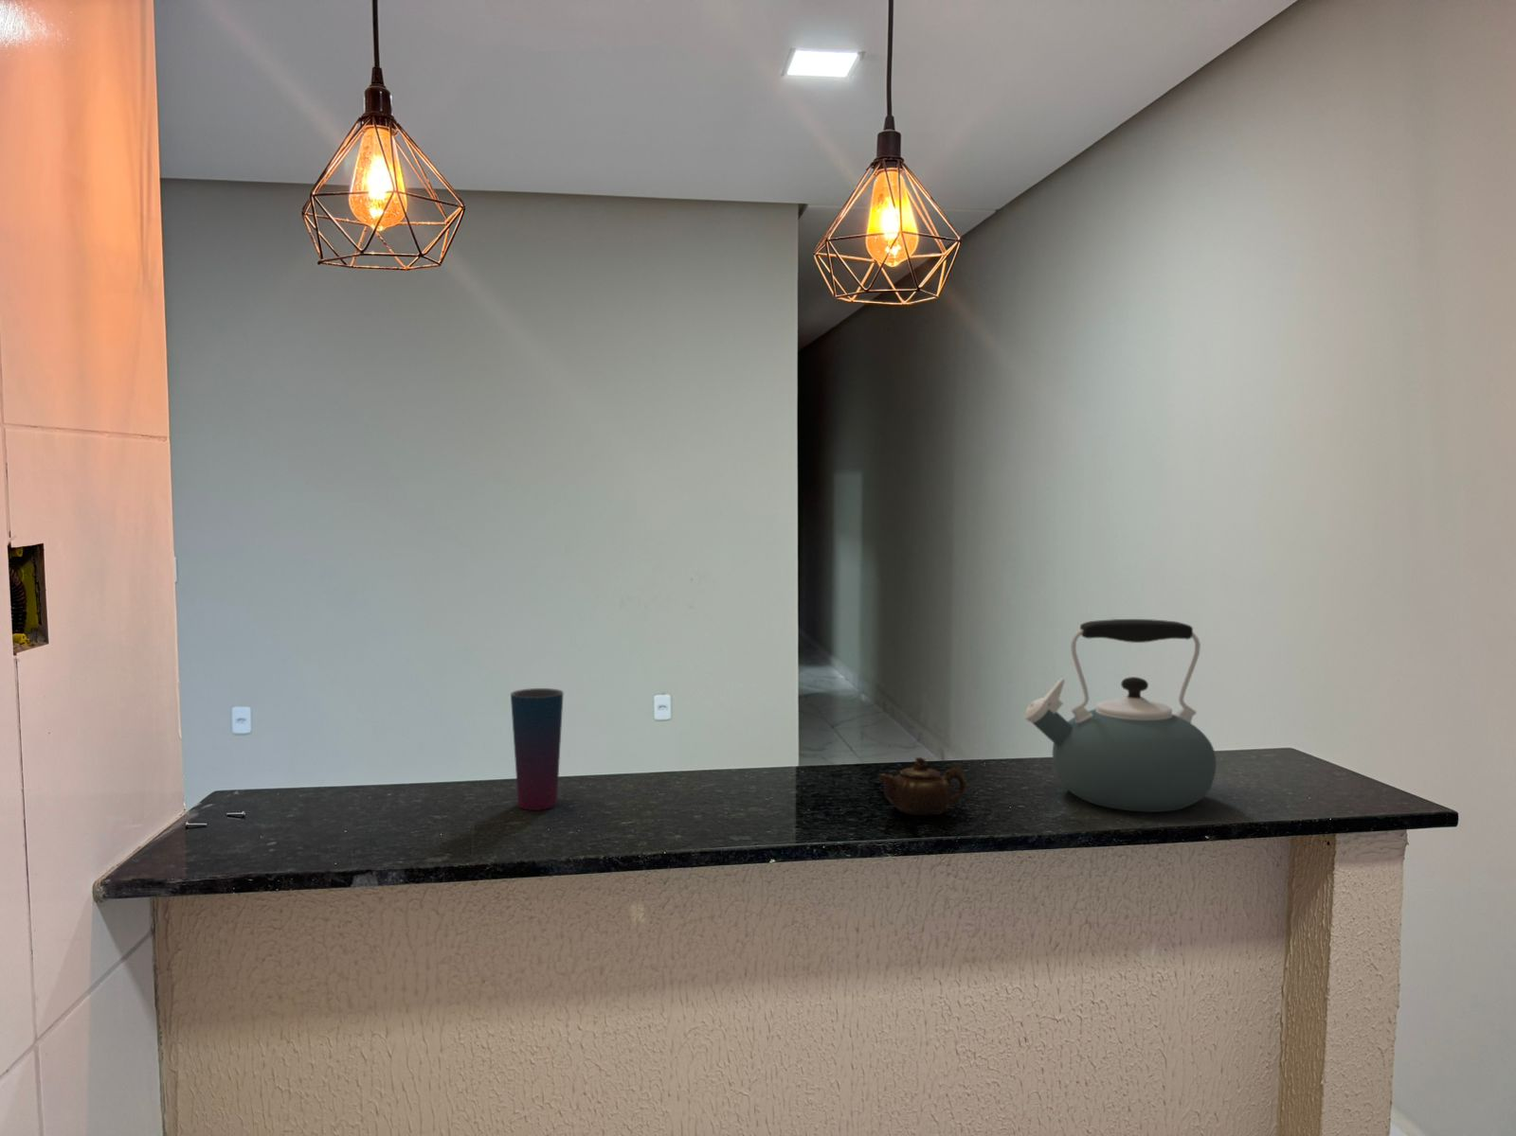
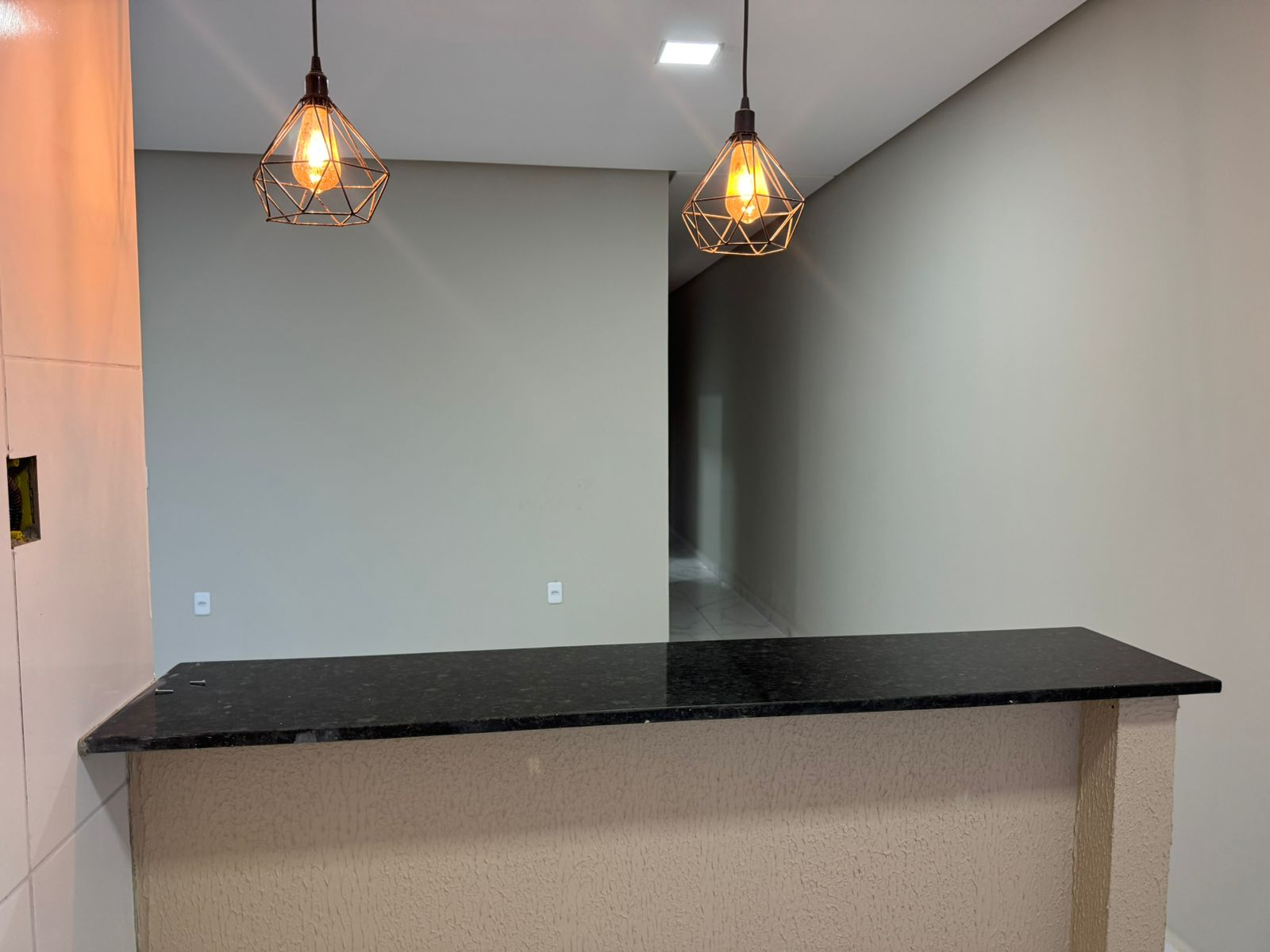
- teapot [877,757,967,816]
- cup [510,687,565,811]
- kettle [1023,618,1218,813]
